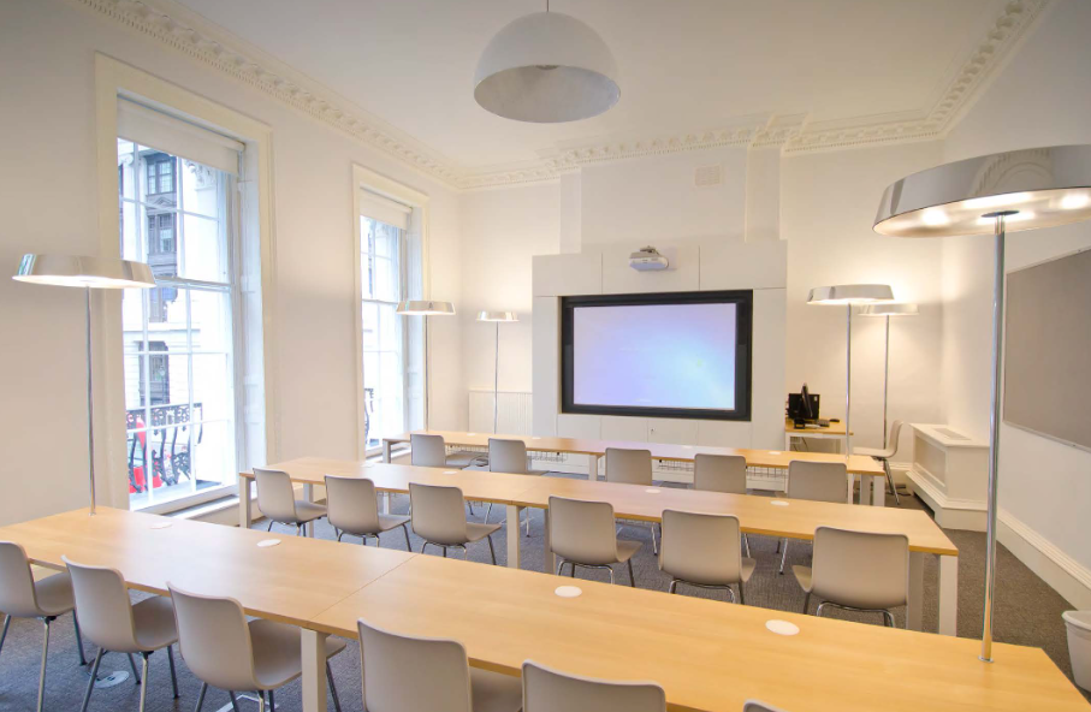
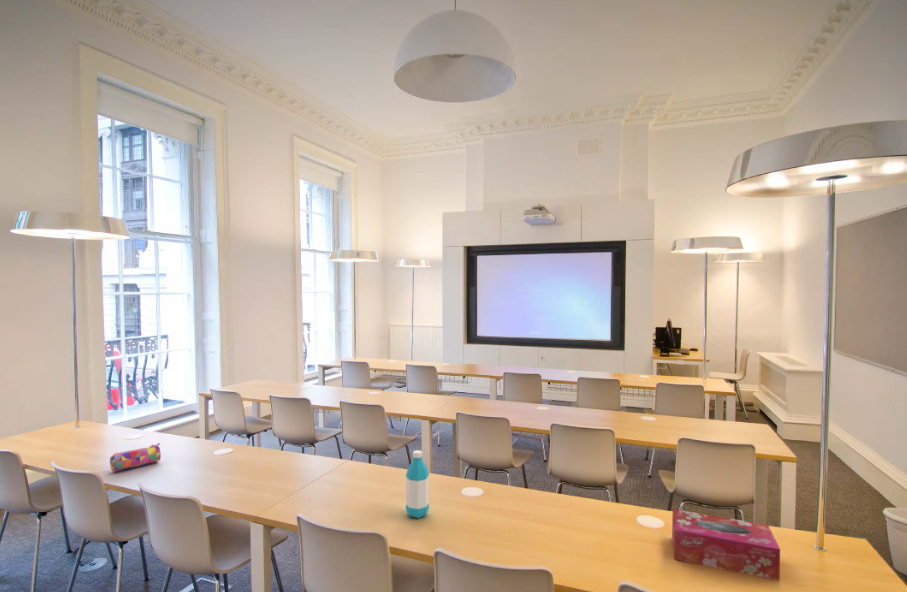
+ tissue box [671,508,781,581]
+ water bottle [405,449,430,519]
+ pencil case [109,442,162,473]
